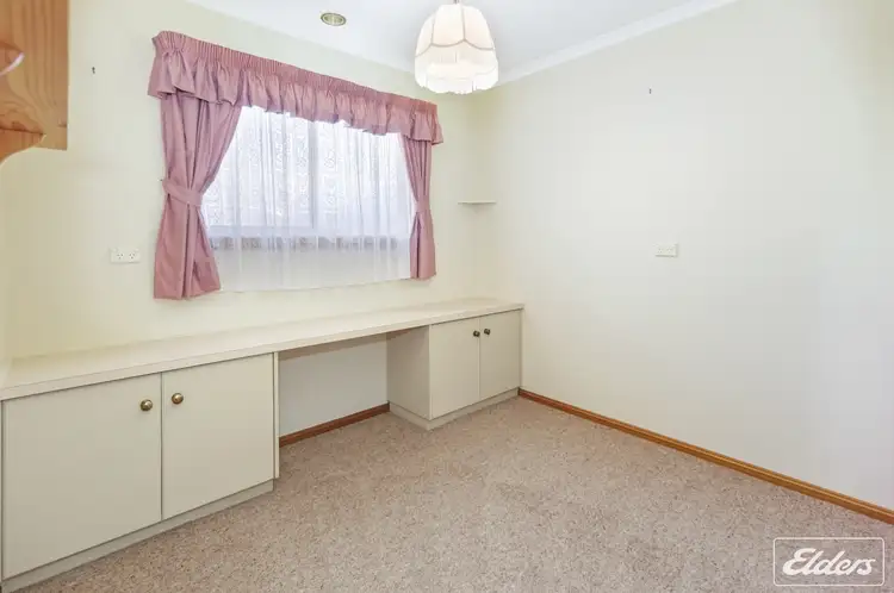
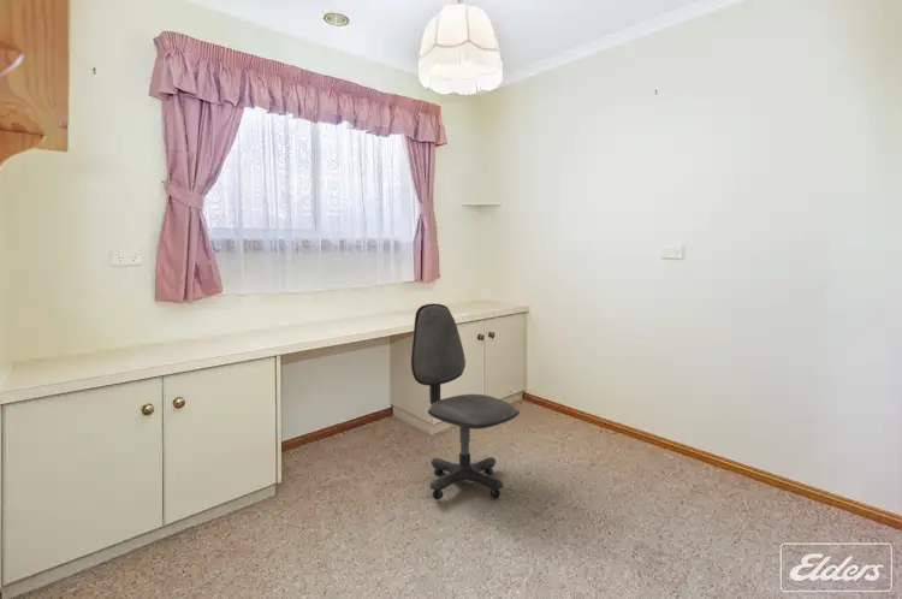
+ office chair [410,303,521,500]
